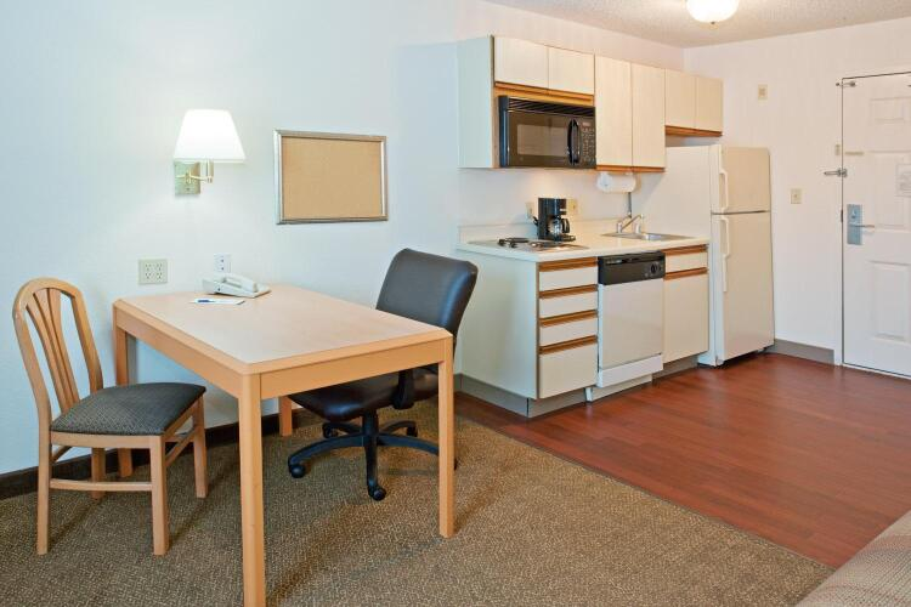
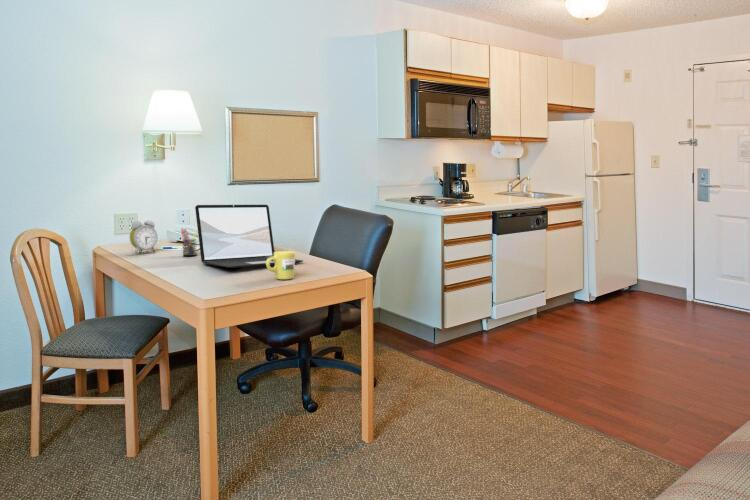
+ alarm clock [128,220,159,254]
+ laptop [194,204,304,269]
+ mug [265,250,296,280]
+ pen holder [180,227,198,257]
